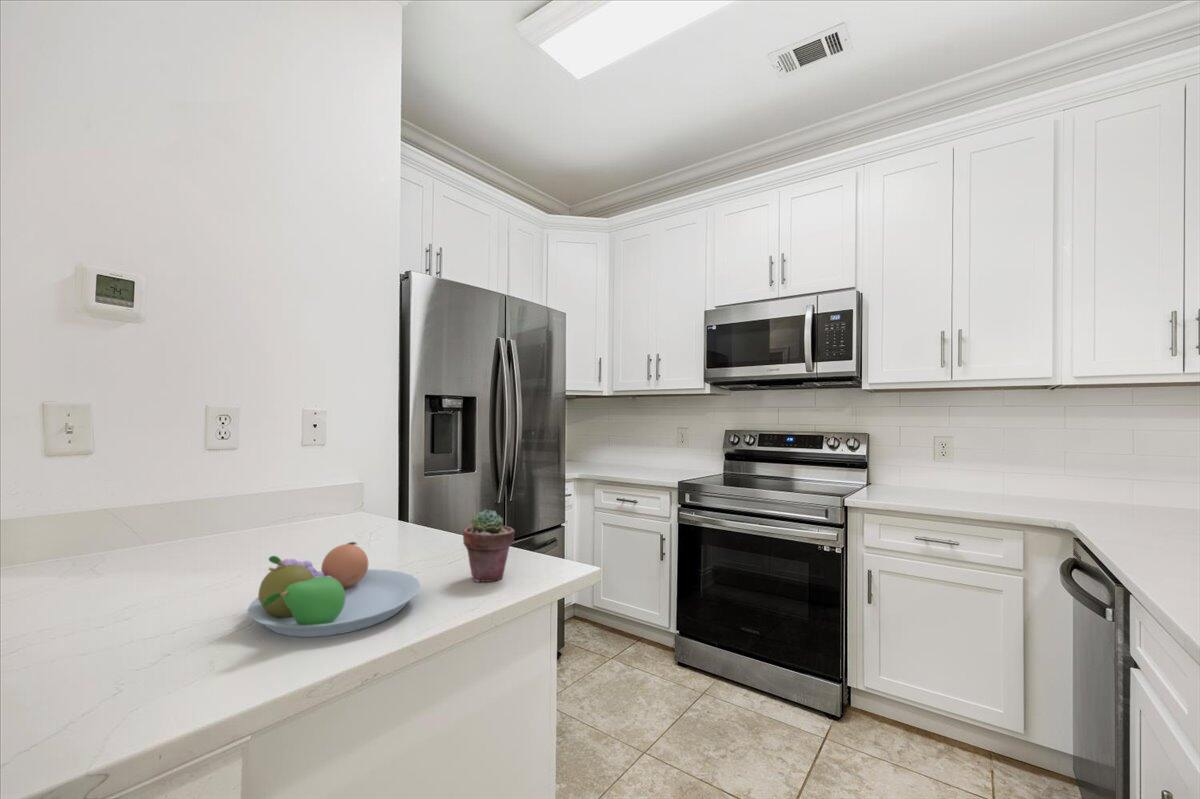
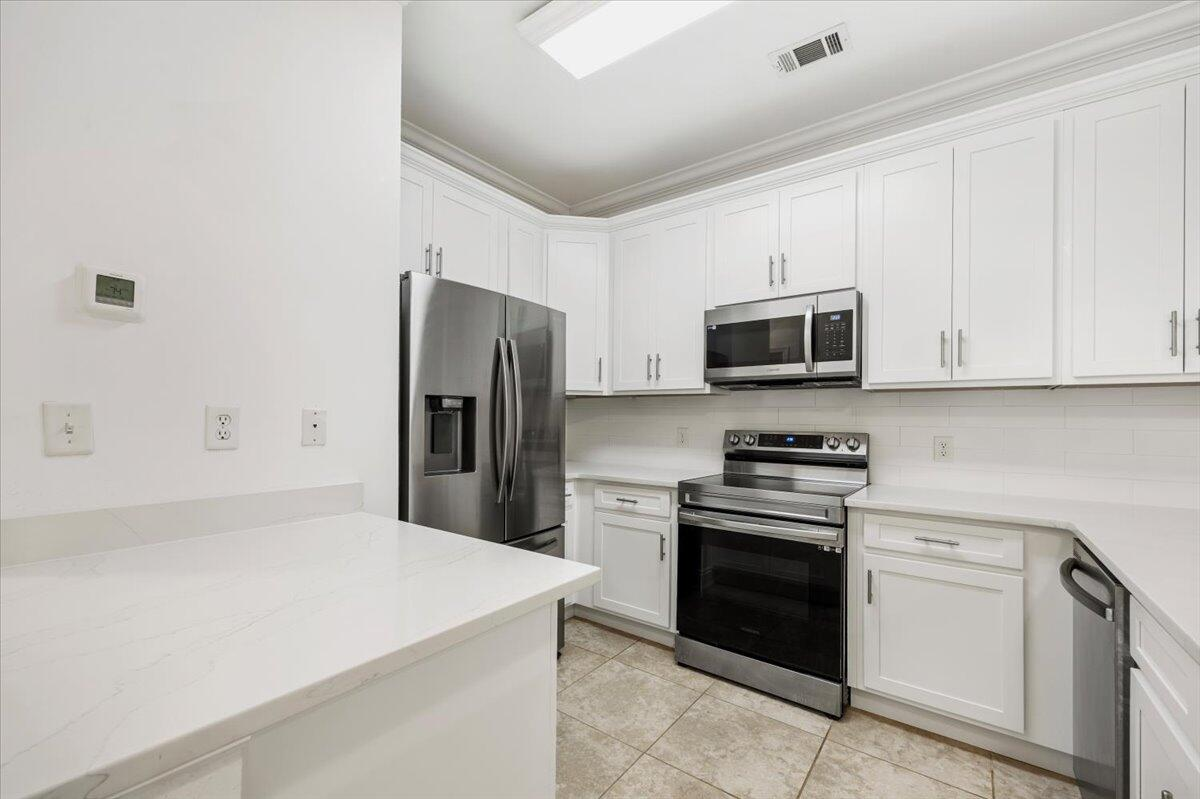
- fruit bowl [246,541,422,638]
- potted succulent [462,508,516,583]
